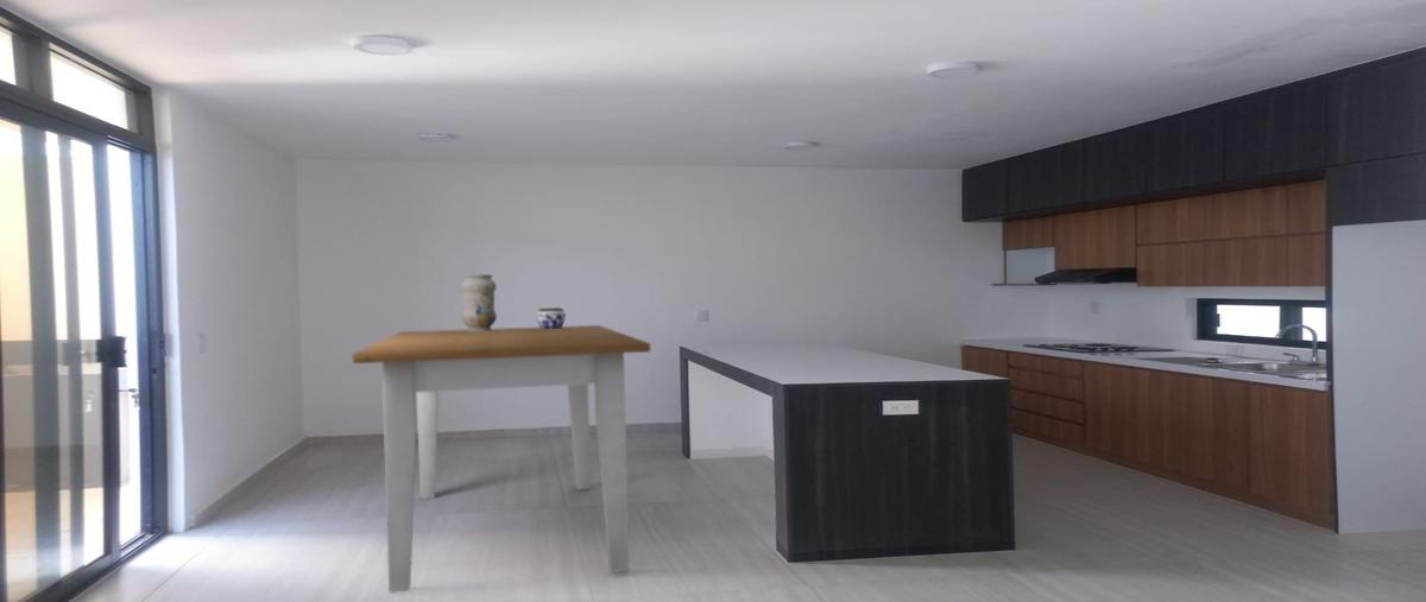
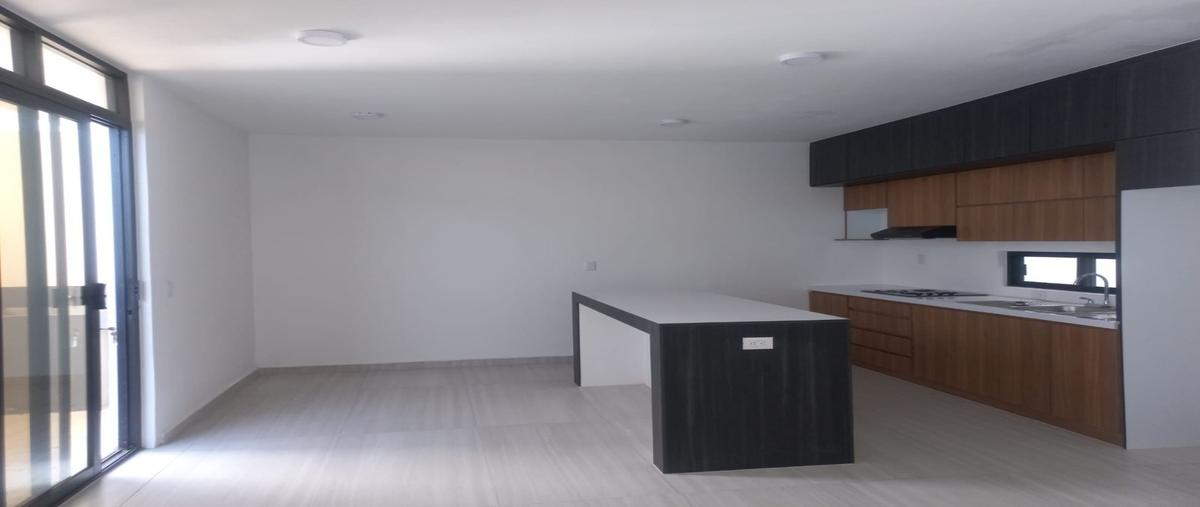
- jar [536,306,567,329]
- vase [460,273,498,331]
- table [352,324,651,594]
